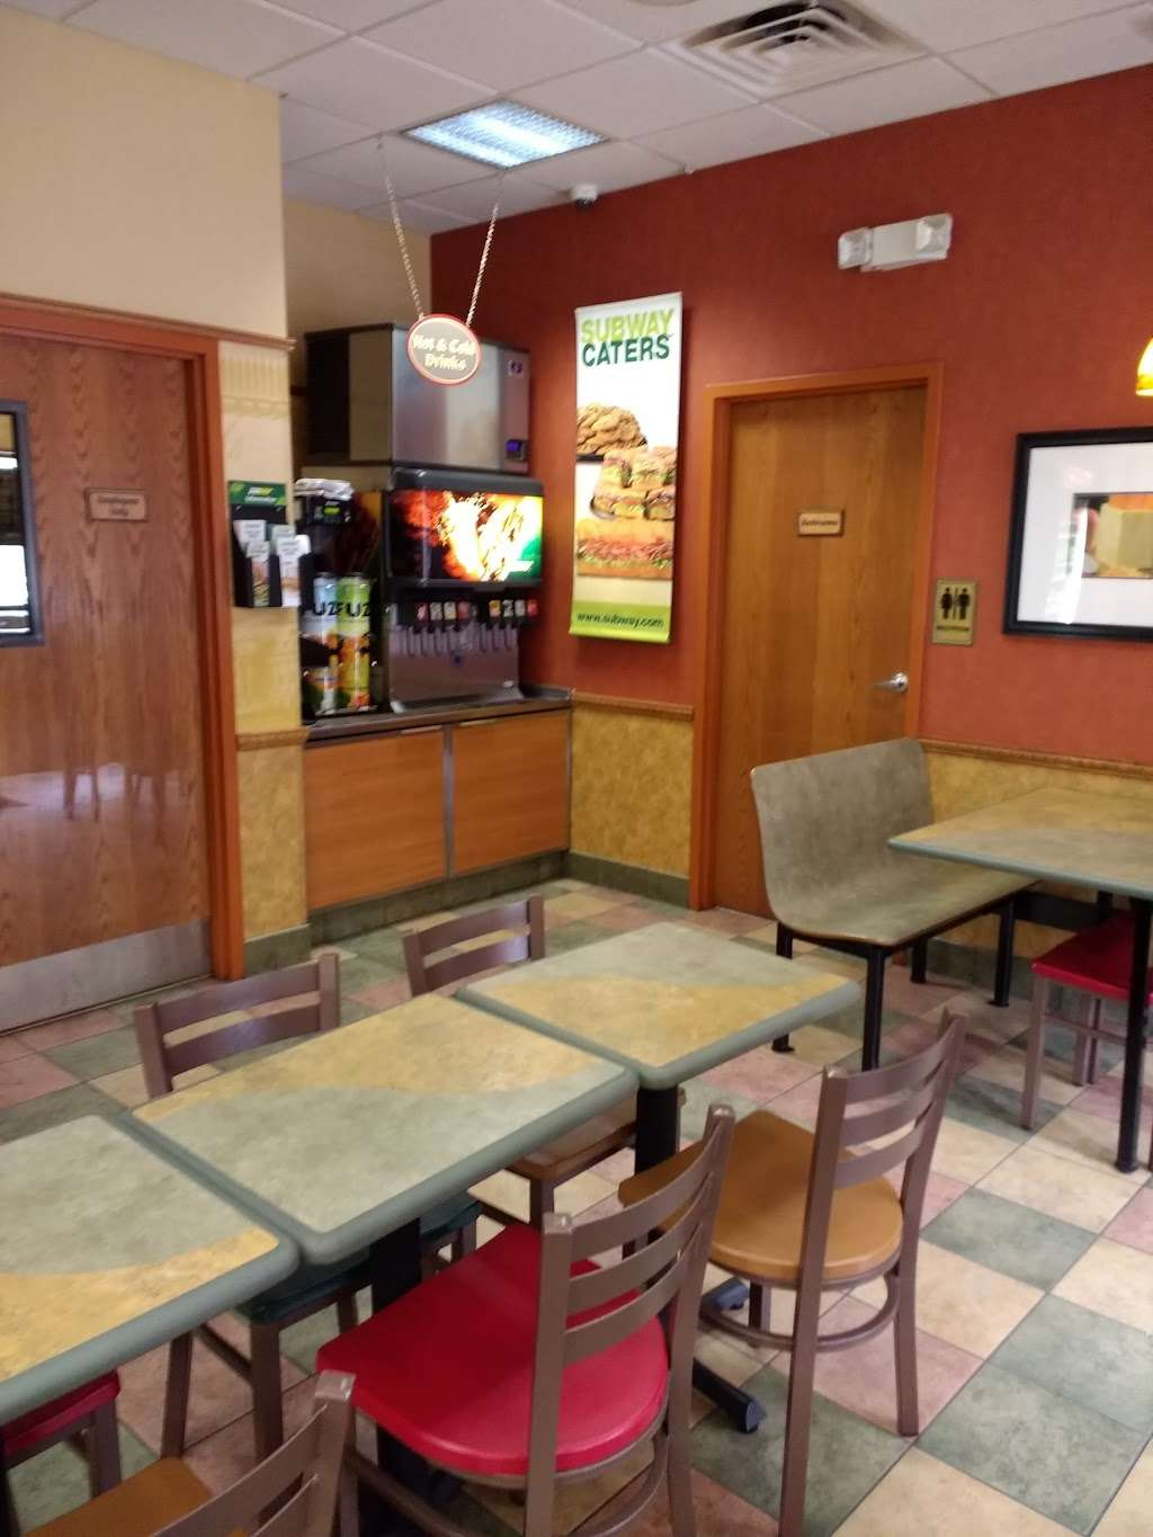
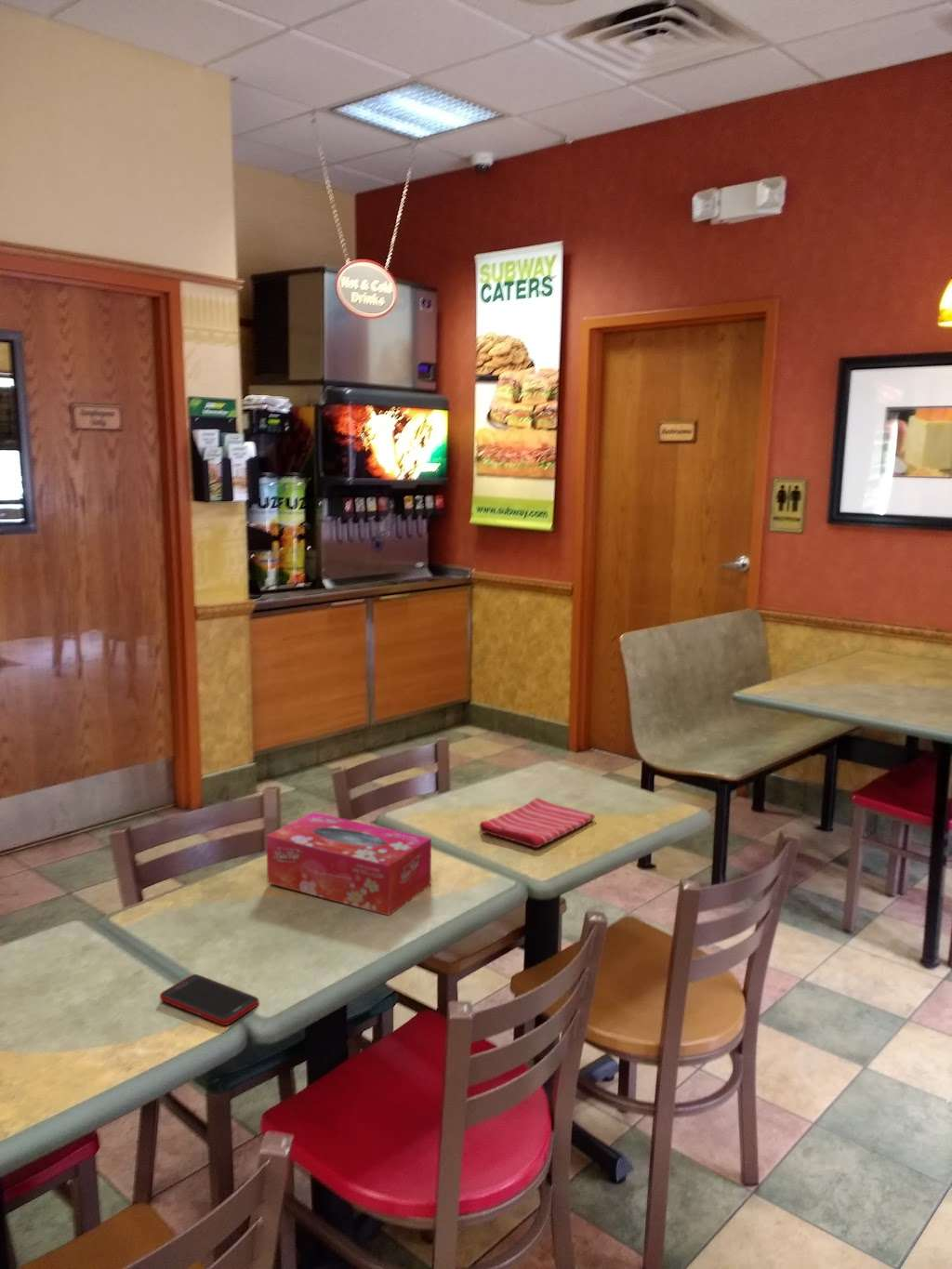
+ tissue box [266,812,432,917]
+ cell phone [159,973,259,1026]
+ dish towel [479,797,596,849]
